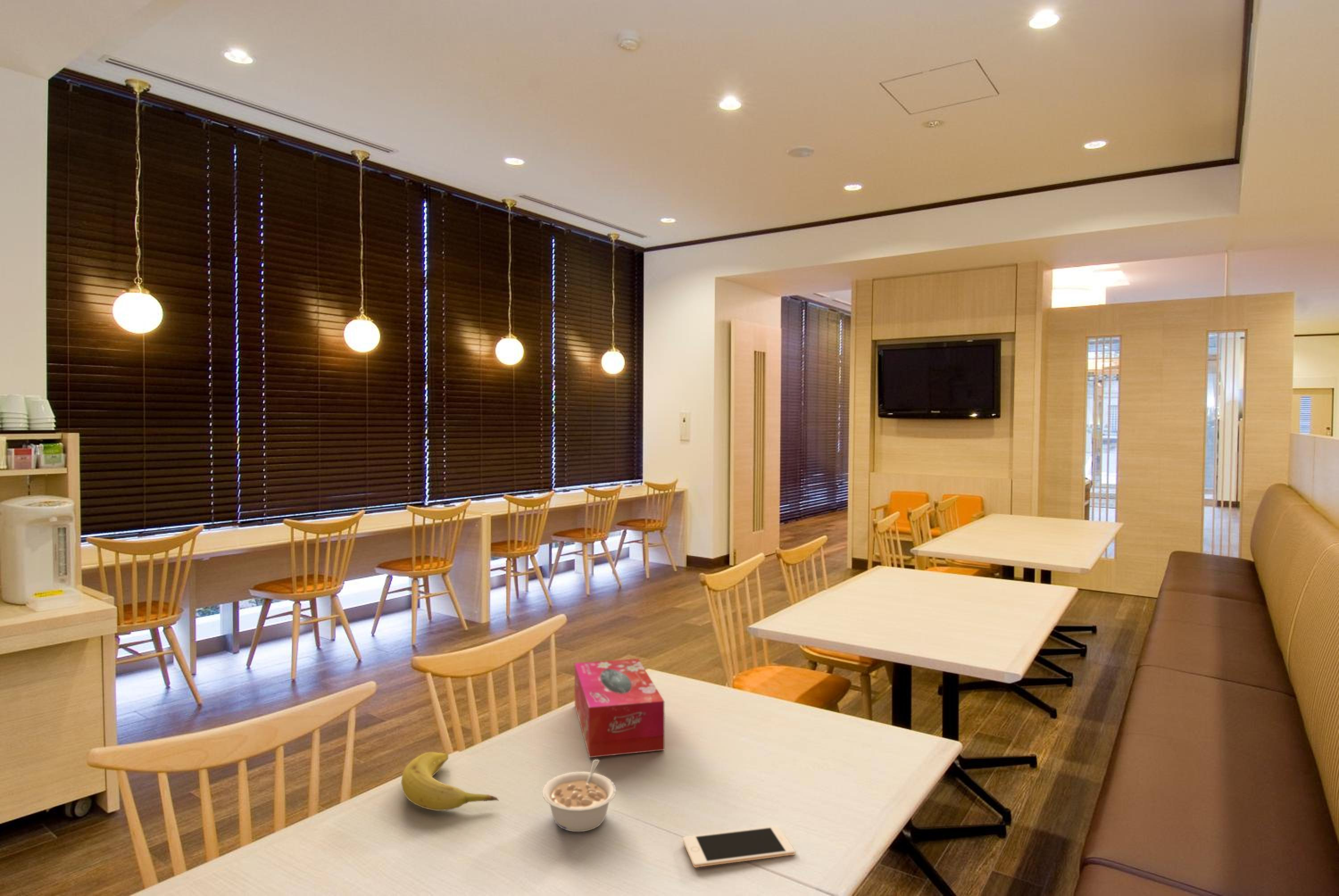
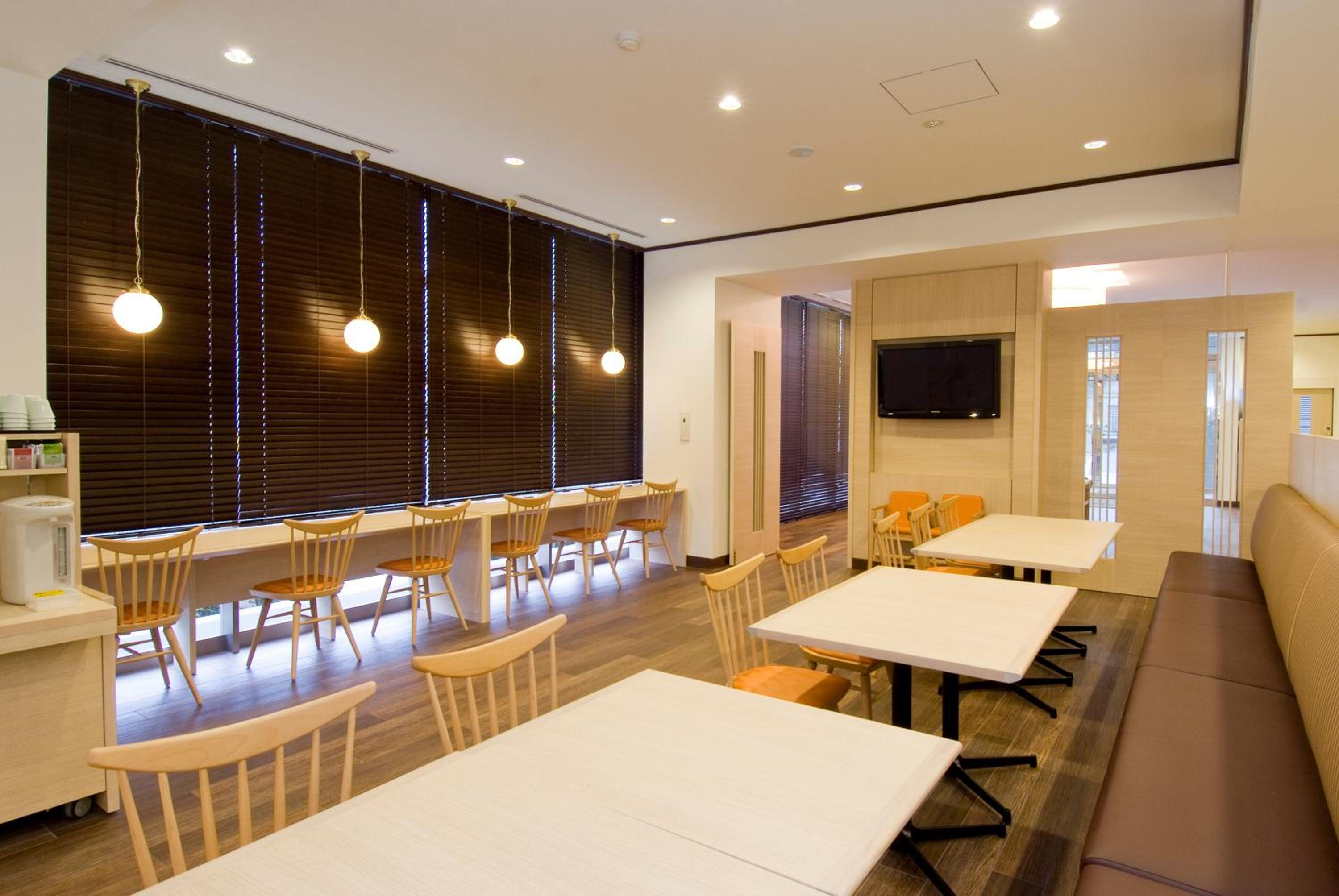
- tissue box [574,658,665,758]
- legume [542,759,616,832]
- cell phone [682,825,795,868]
- fruit [401,751,499,811]
